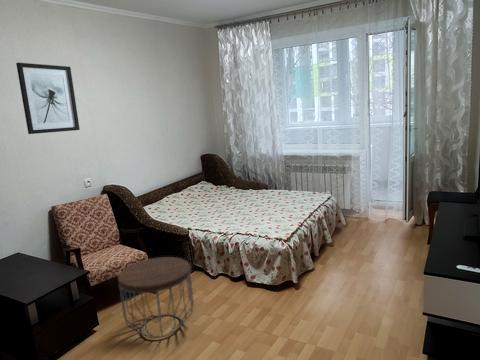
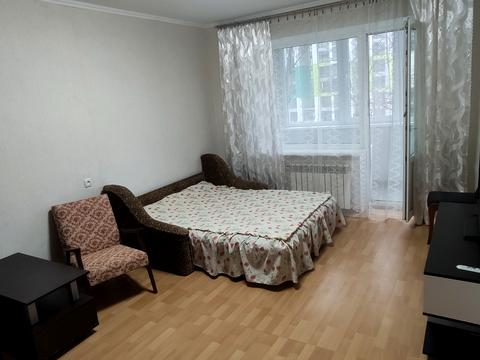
- side table [117,256,195,339]
- wall art [15,62,81,135]
